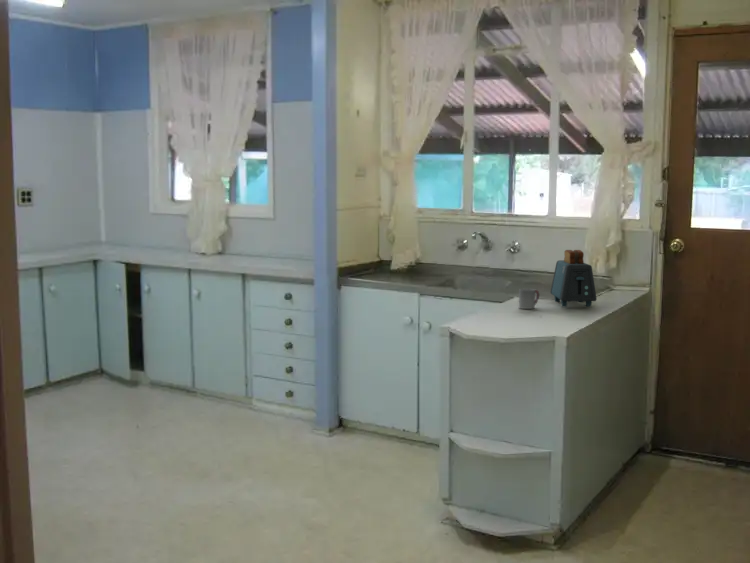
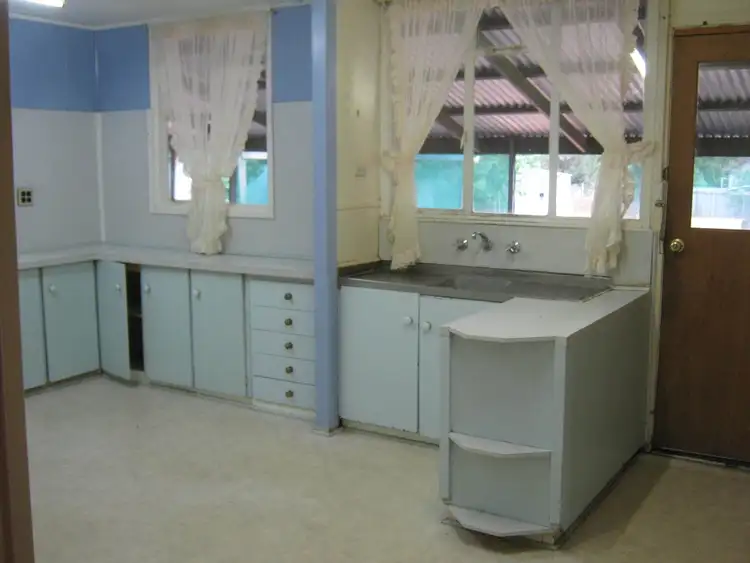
- toaster [549,249,598,308]
- cup [518,287,540,310]
